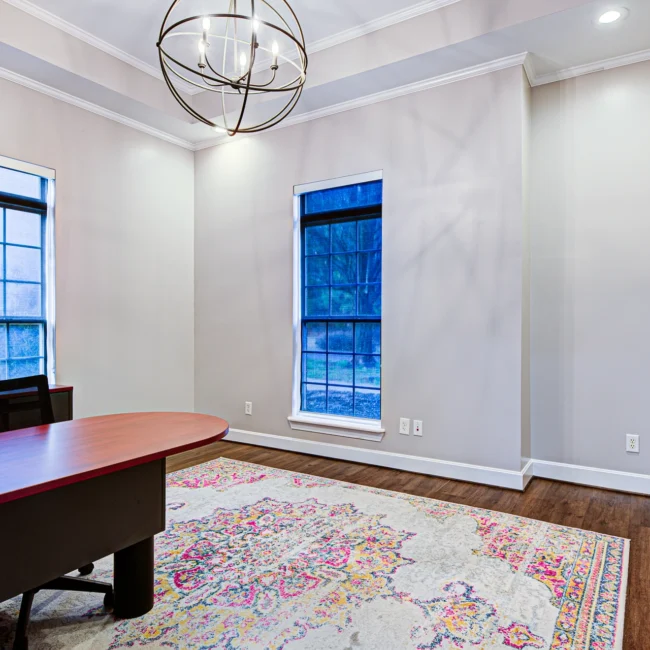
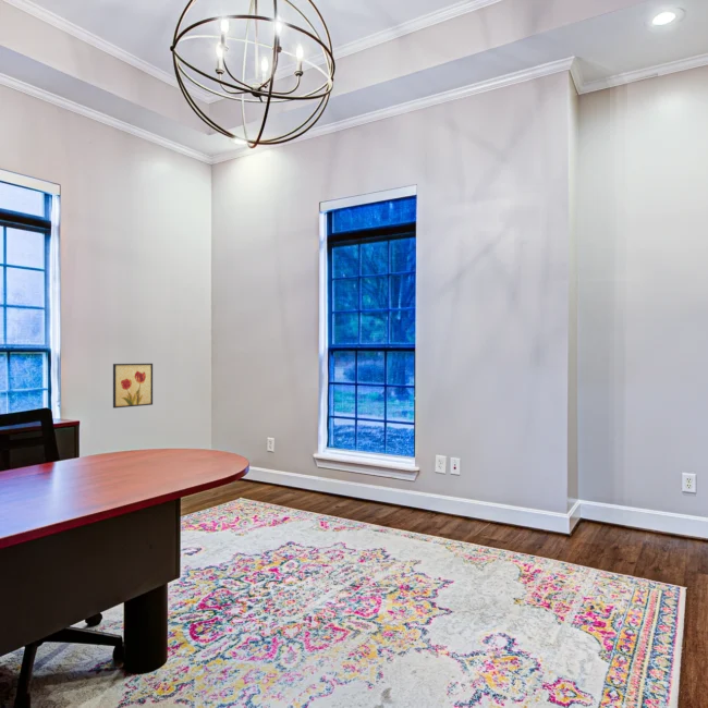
+ wall art [112,363,154,410]
